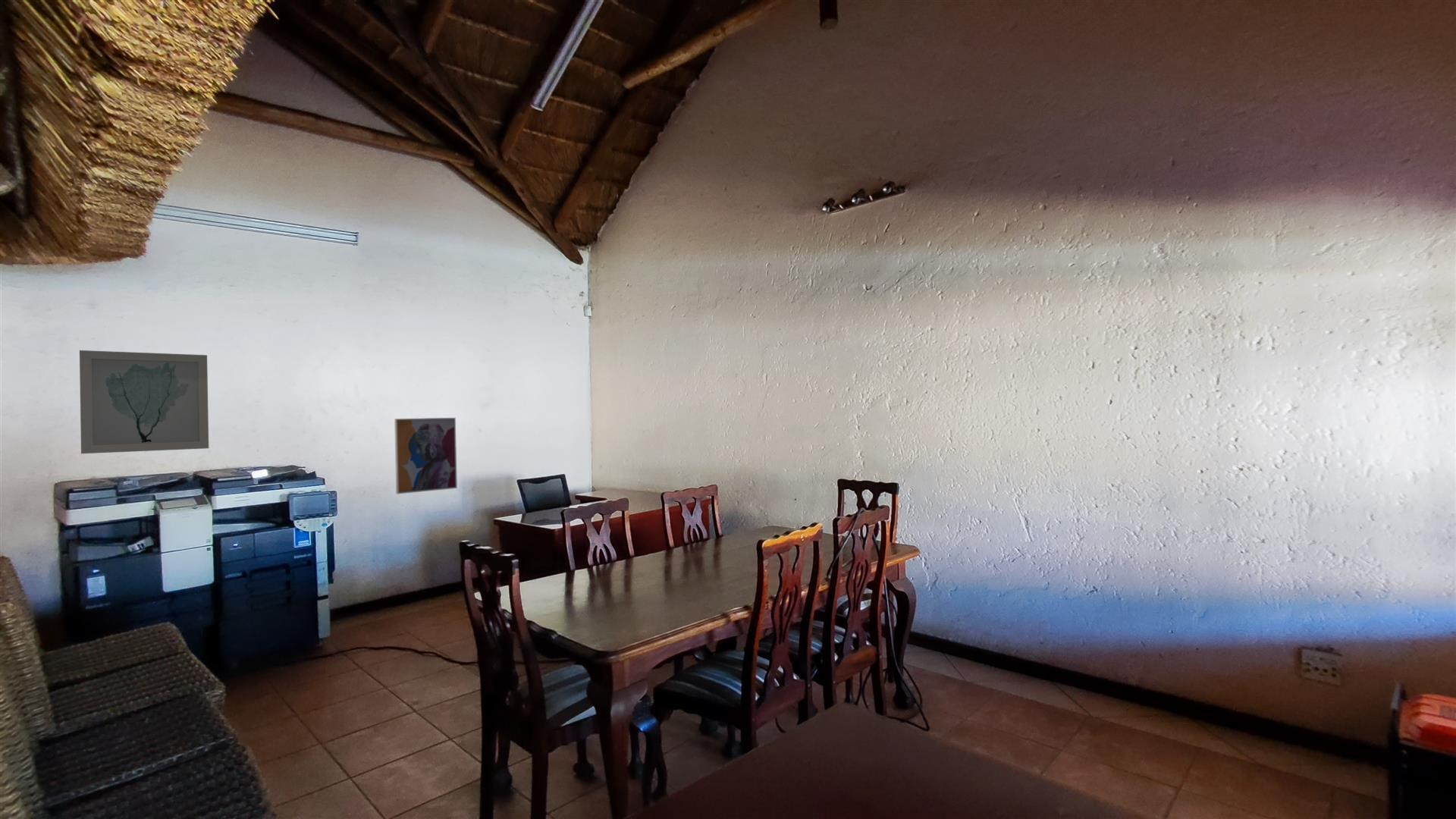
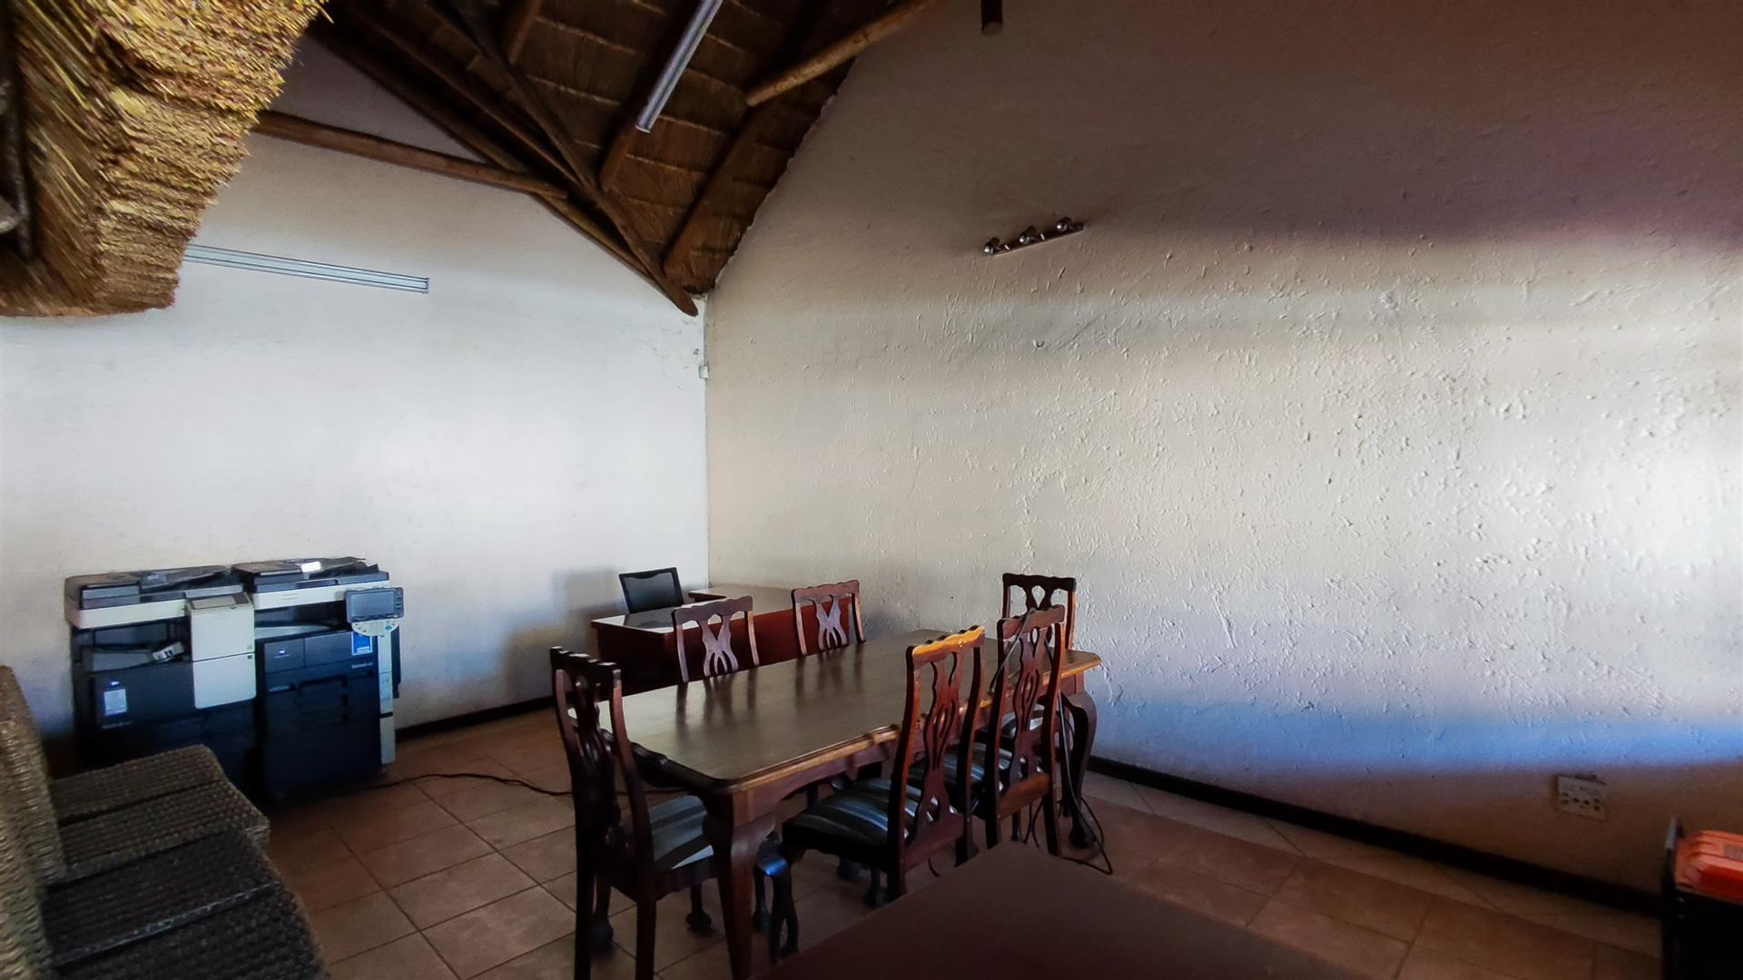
- wall art [394,417,458,494]
- wall art [79,350,209,454]
